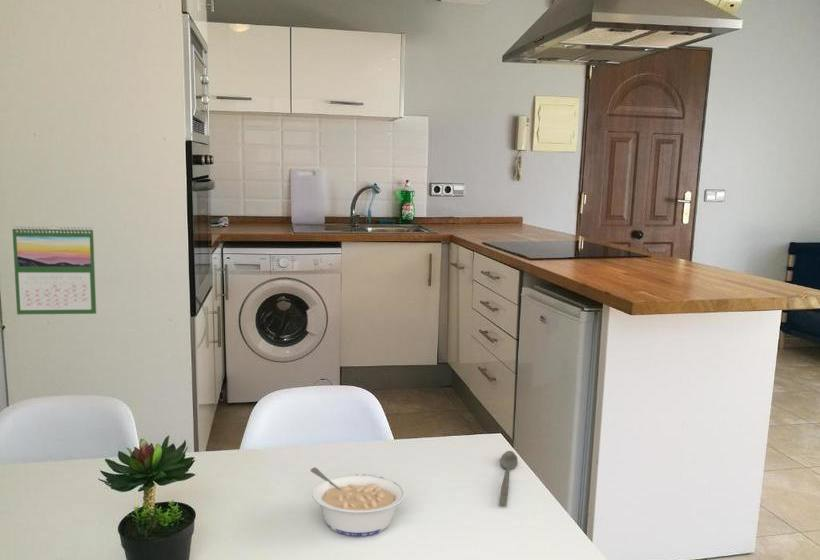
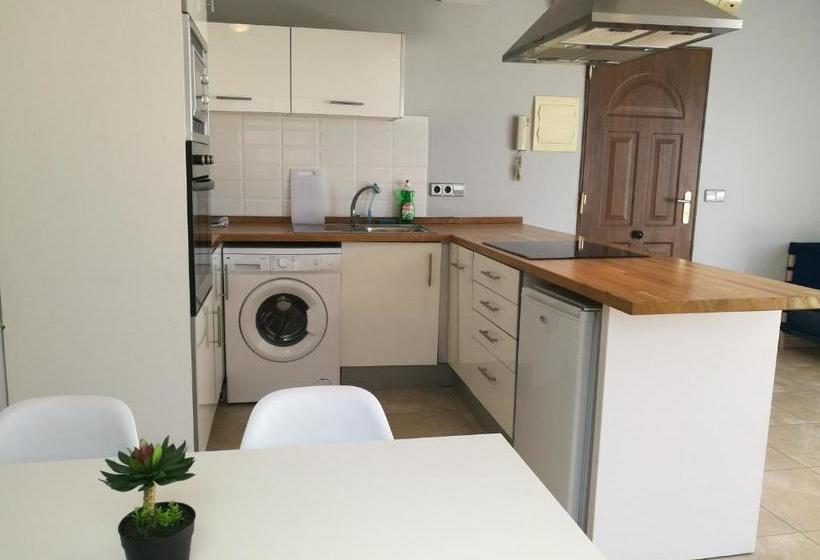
- legume [309,466,406,537]
- calendar [11,224,97,315]
- spoon [498,450,519,507]
